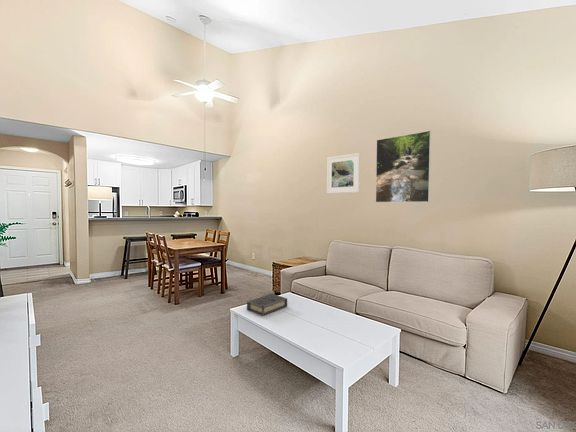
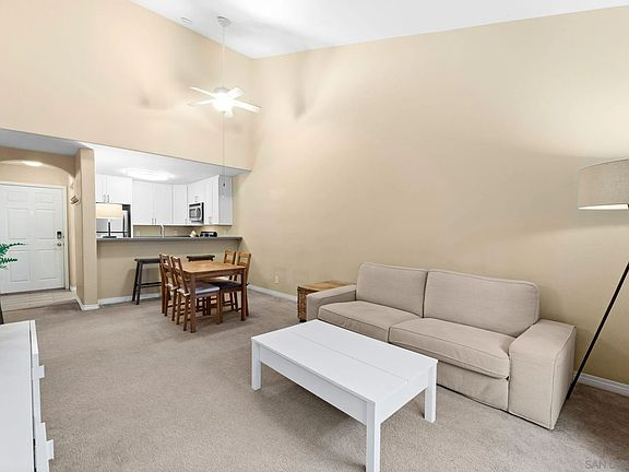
- book [246,293,288,317]
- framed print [326,152,361,194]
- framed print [375,130,432,203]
